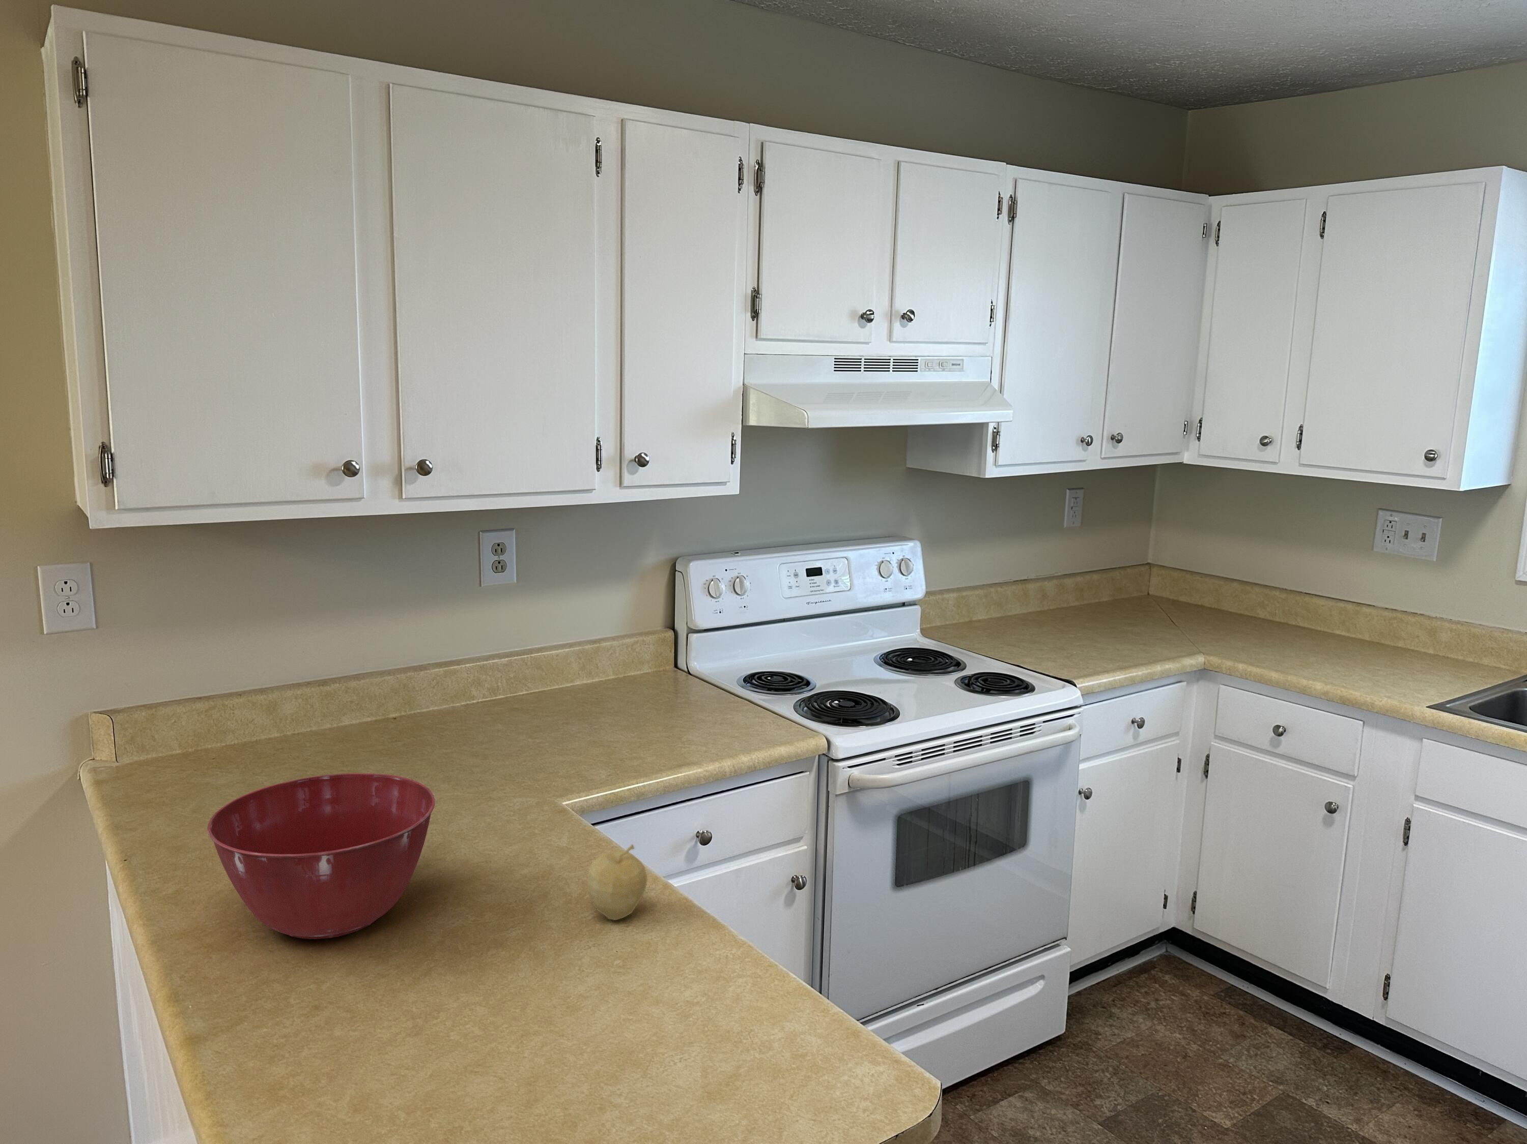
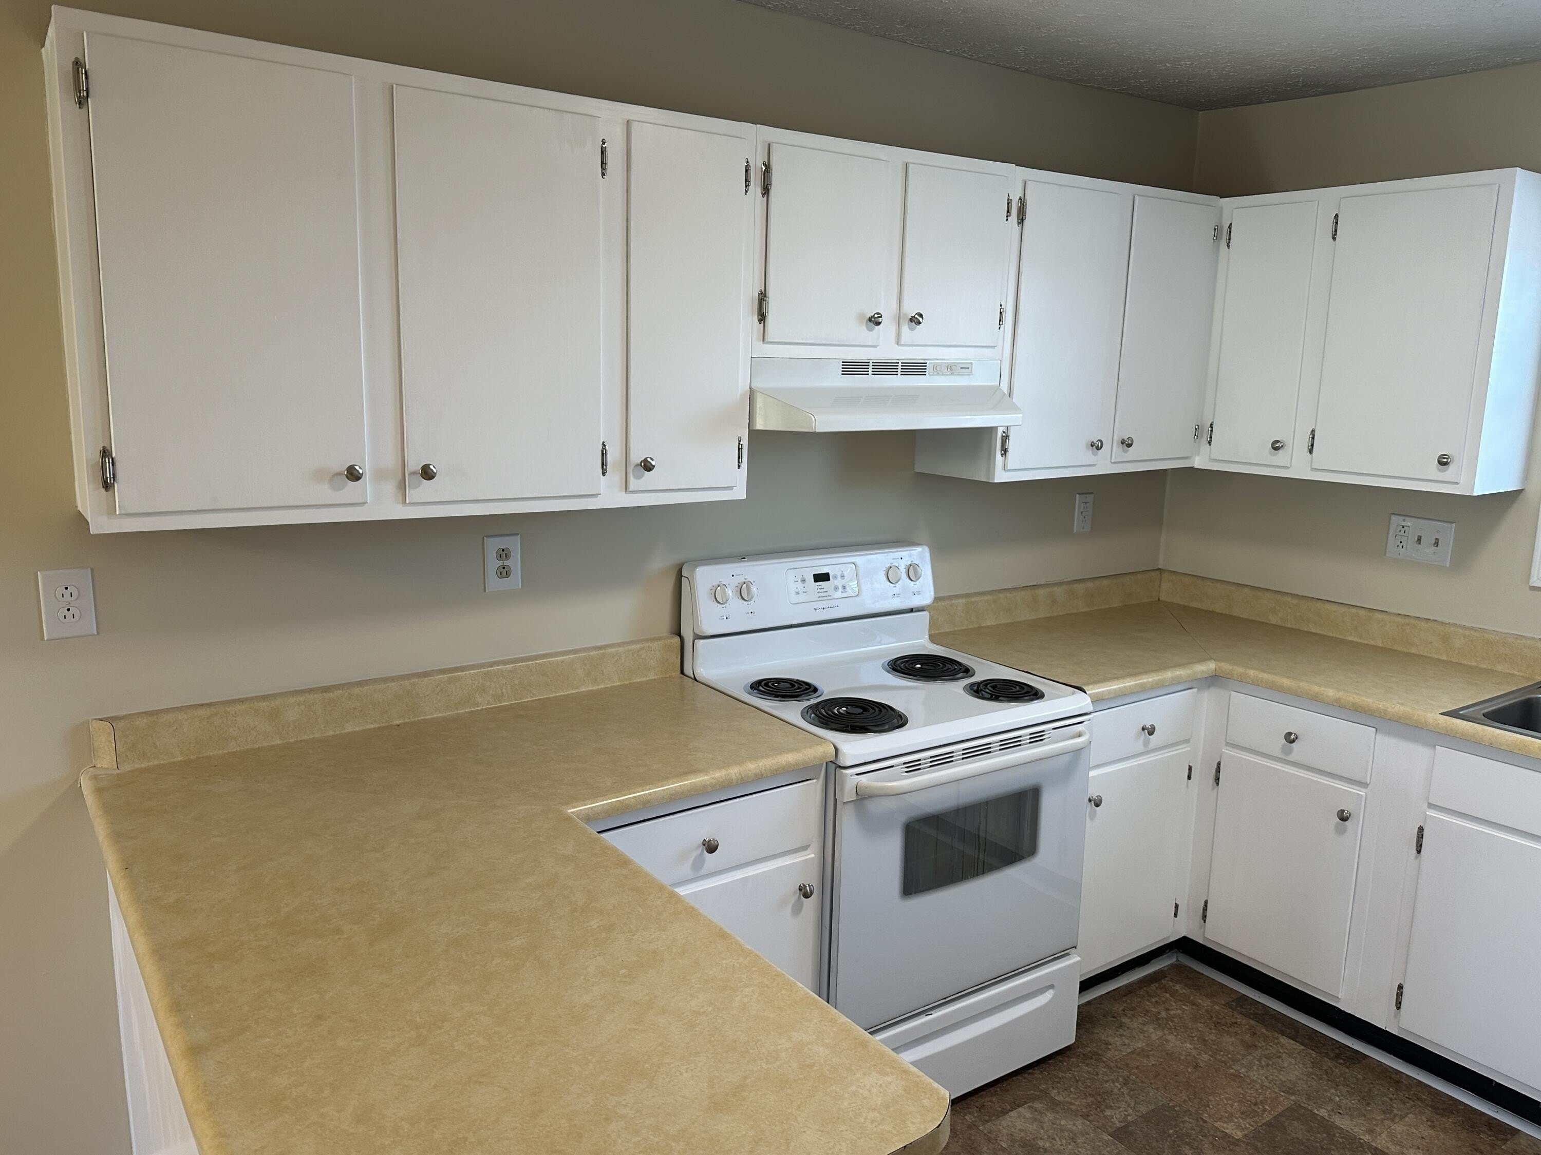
- fruit [587,844,648,920]
- mixing bowl [207,773,435,940]
